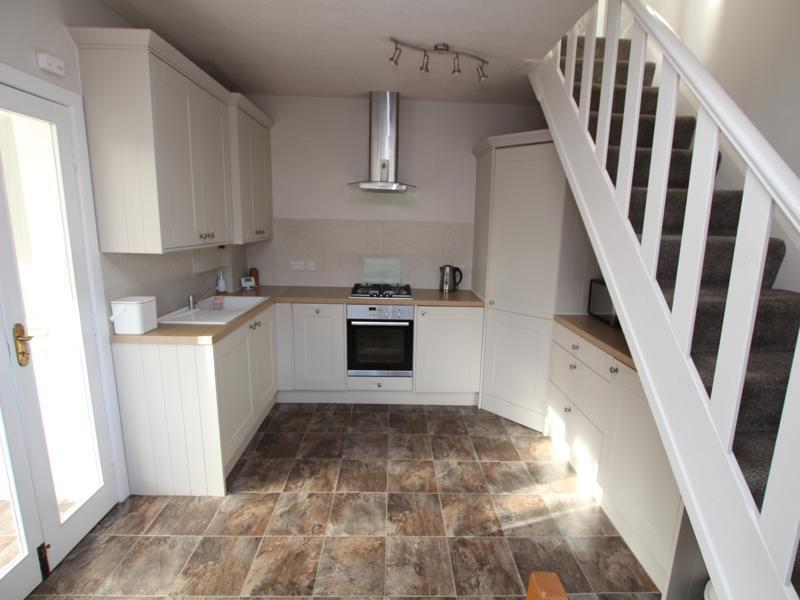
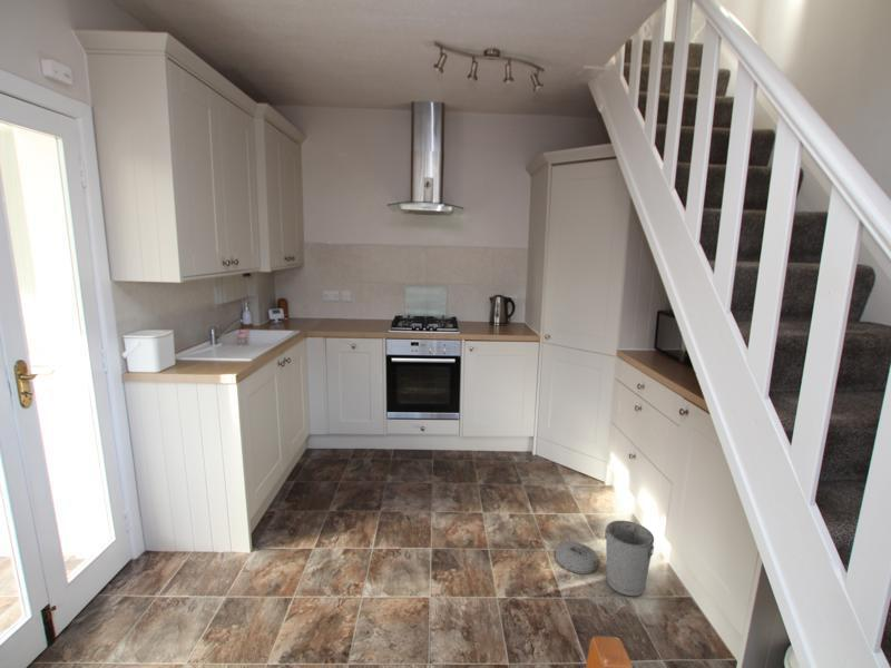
+ trash can [554,519,655,597]
